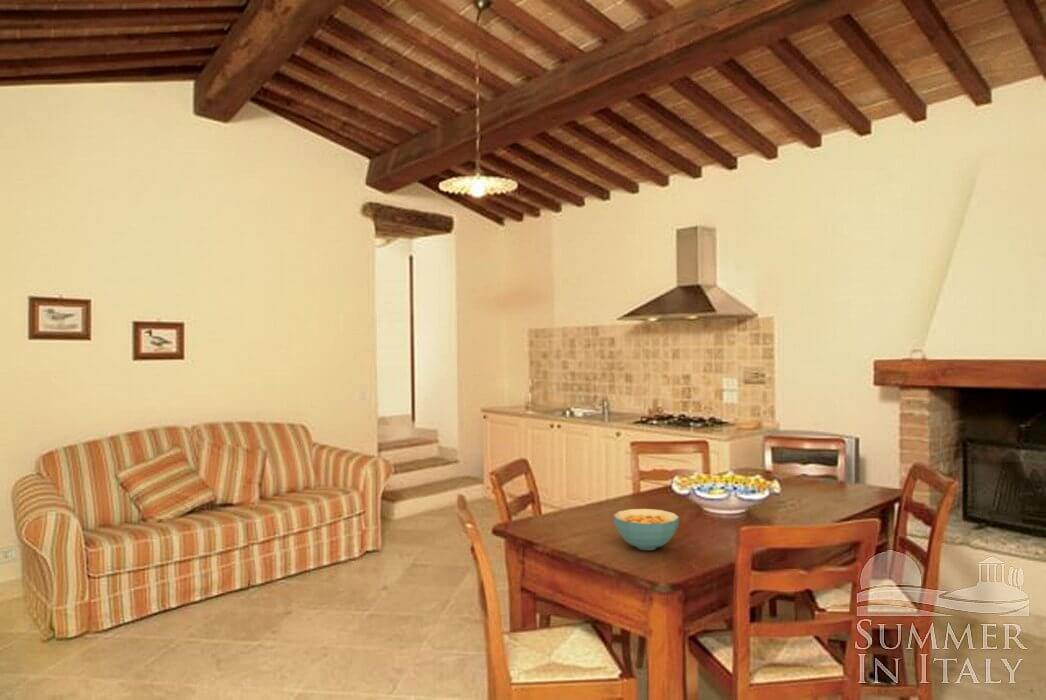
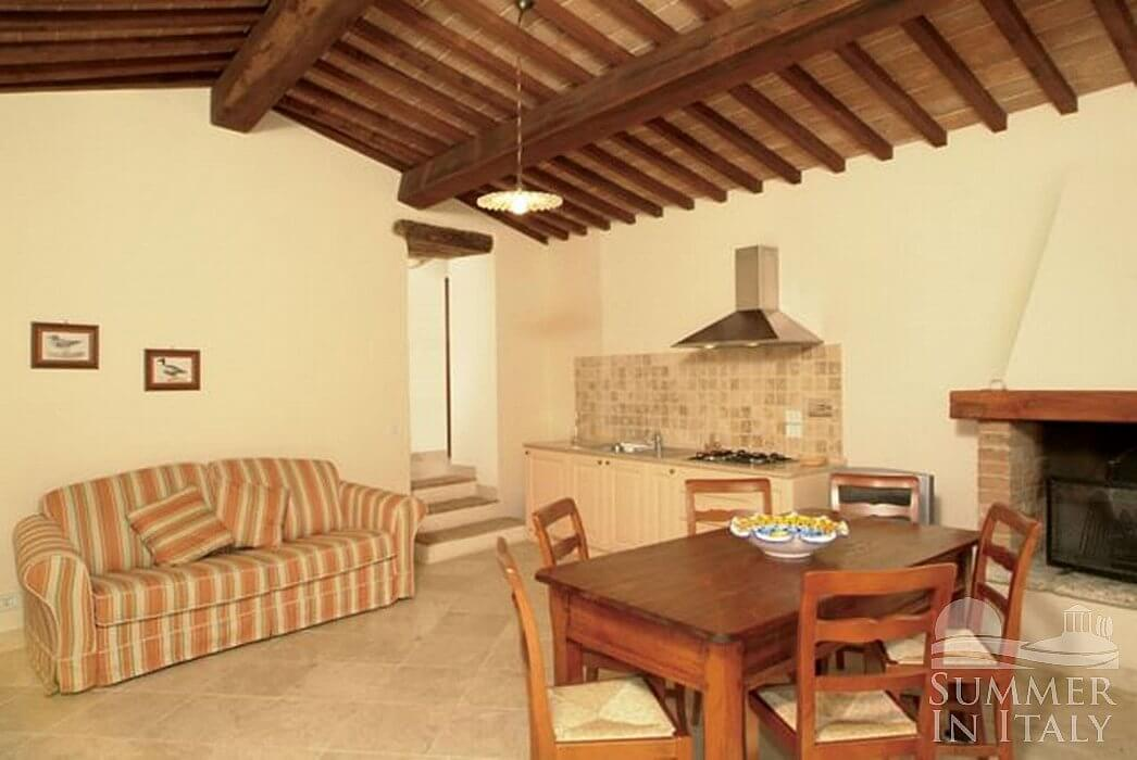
- cereal bowl [612,508,680,551]
